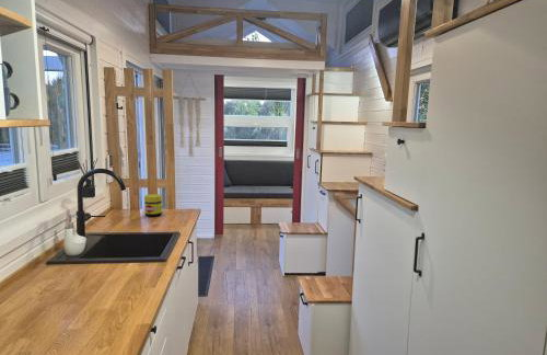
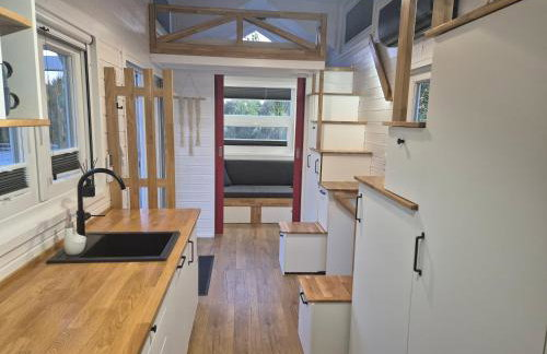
- jar [143,193,163,217]
